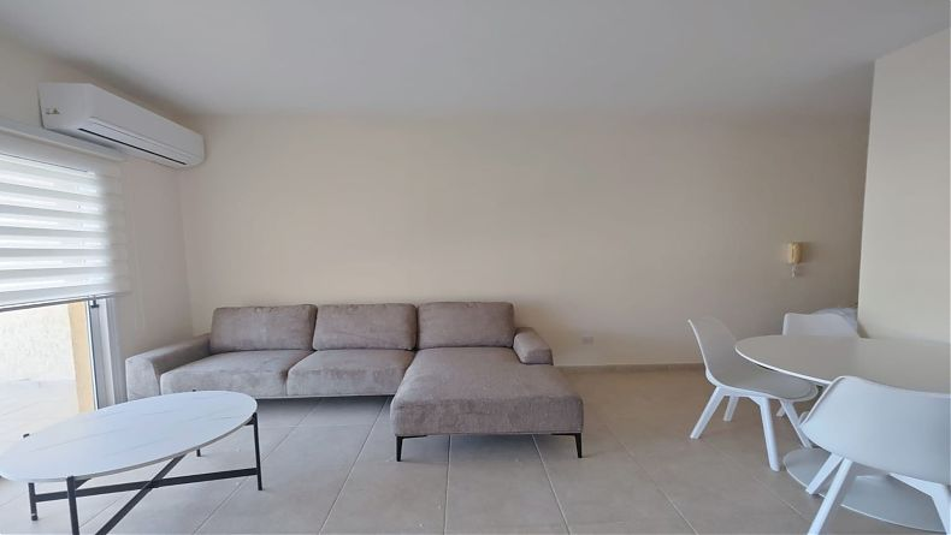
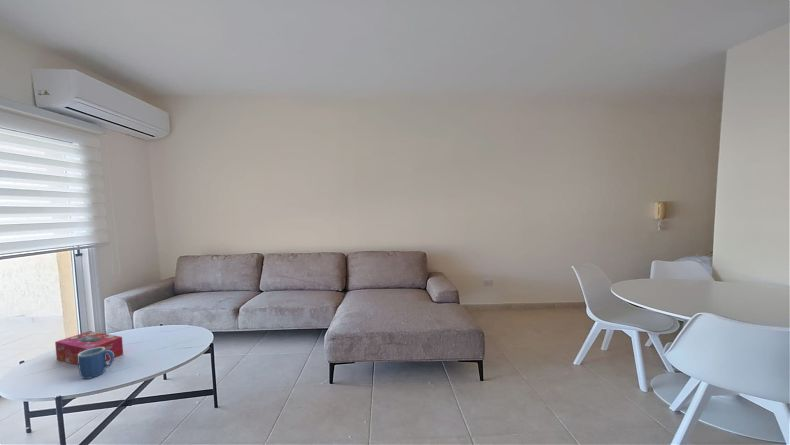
+ tissue box [54,330,124,366]
+ mug [77,347,115,380]
